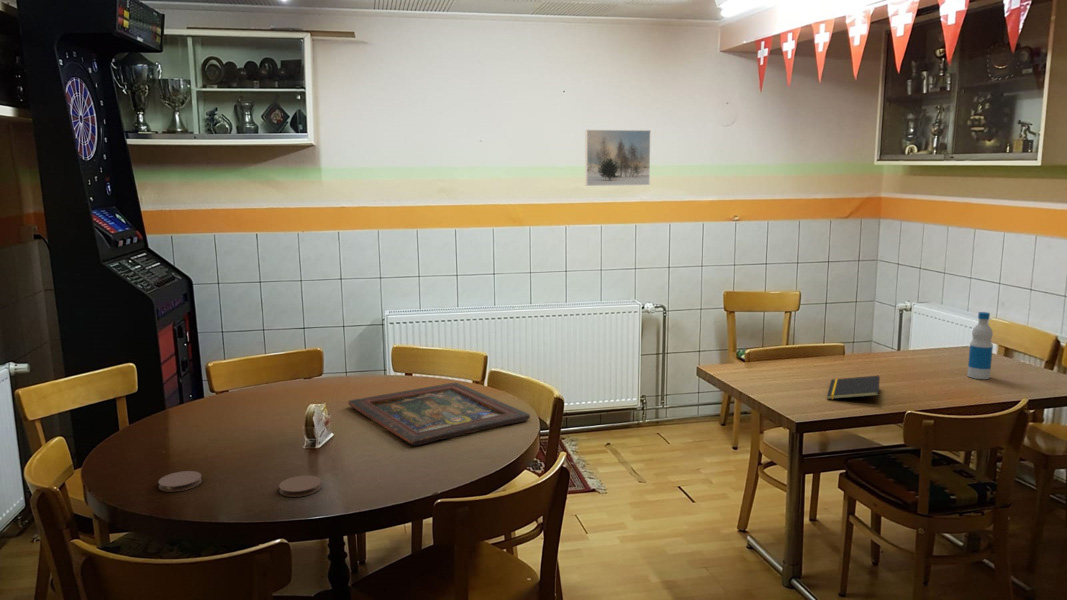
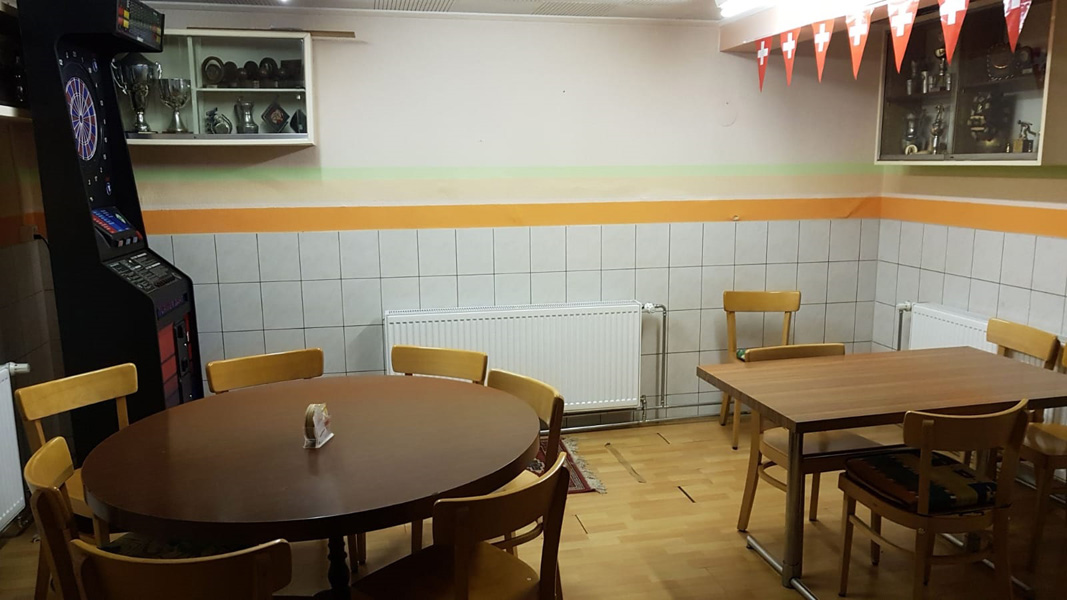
- coaster [278,475,322,498]
- coaster [157,470,203,493]
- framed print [584,129,652,187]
- notepad [826,375,881,400]
- religious icon [347,381,531,447]
- bottle [966,311,994,380]
